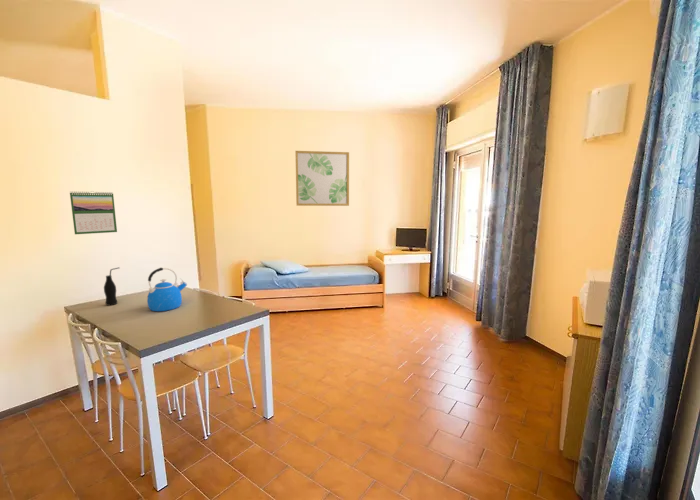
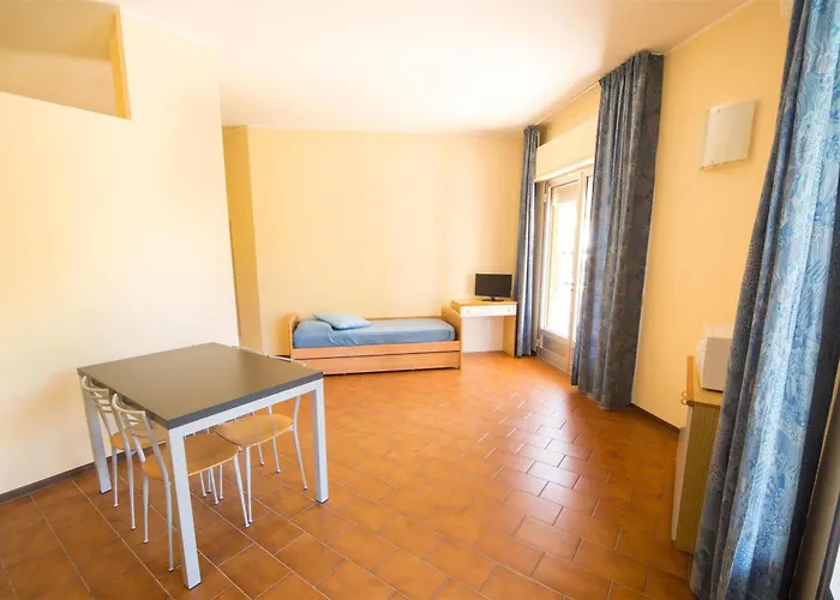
- calendar [69,190,118,235]
- kettle [146,267,188,312]
- wall art [294,150,350,207]
- bottle [103,266,121,307]
